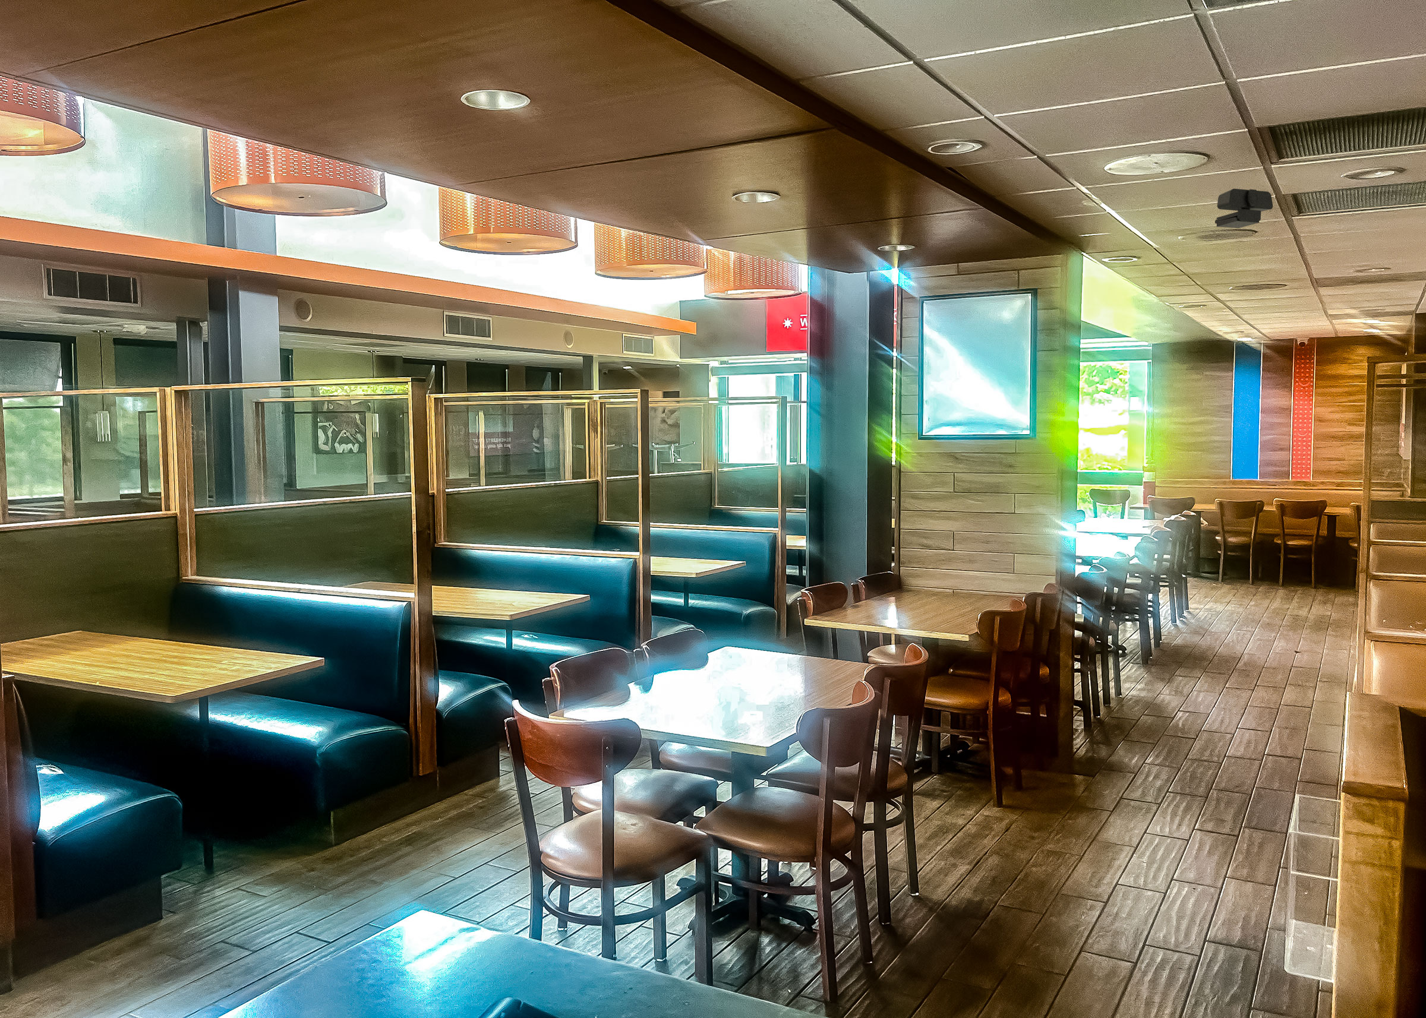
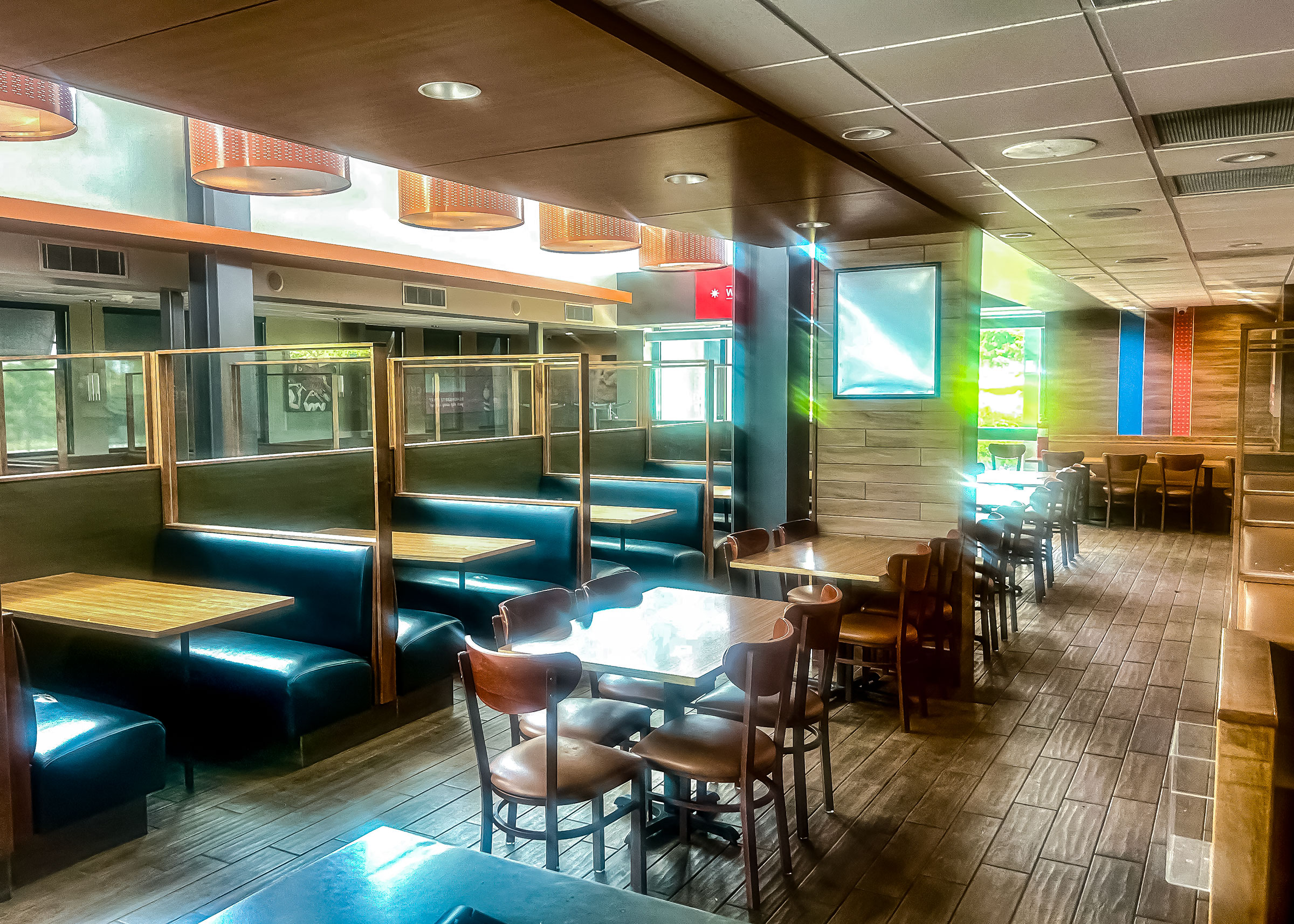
- security camera [1214,188,1273,229]
